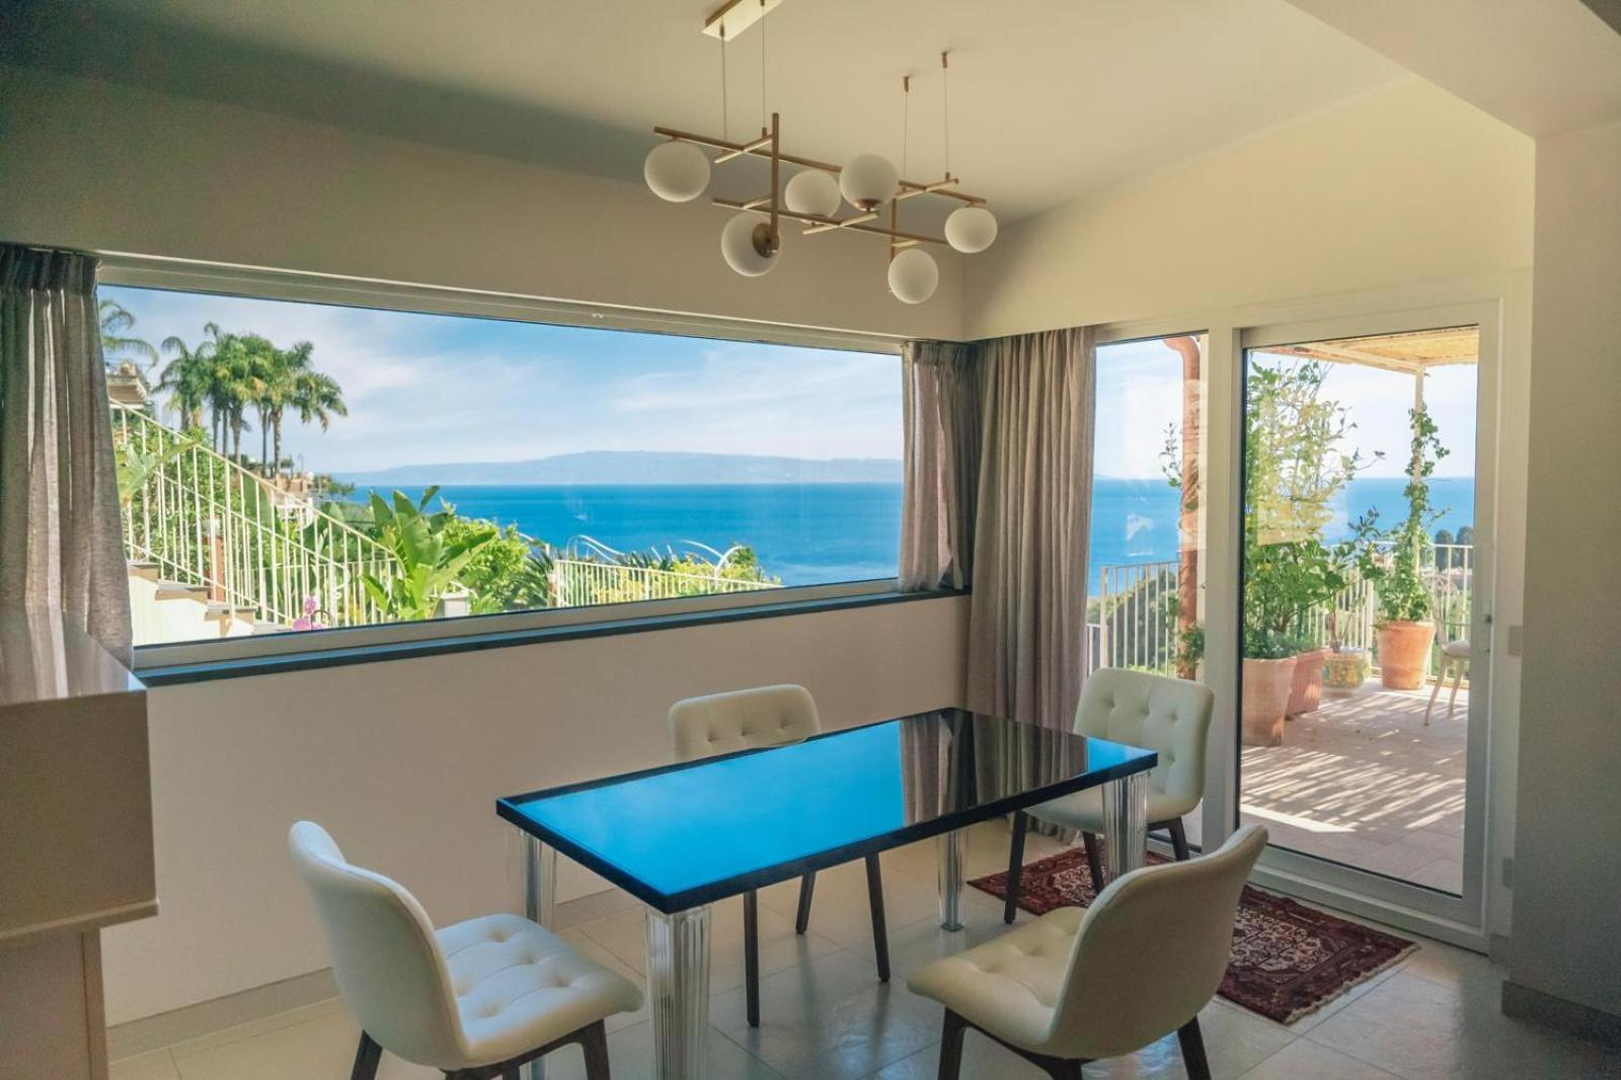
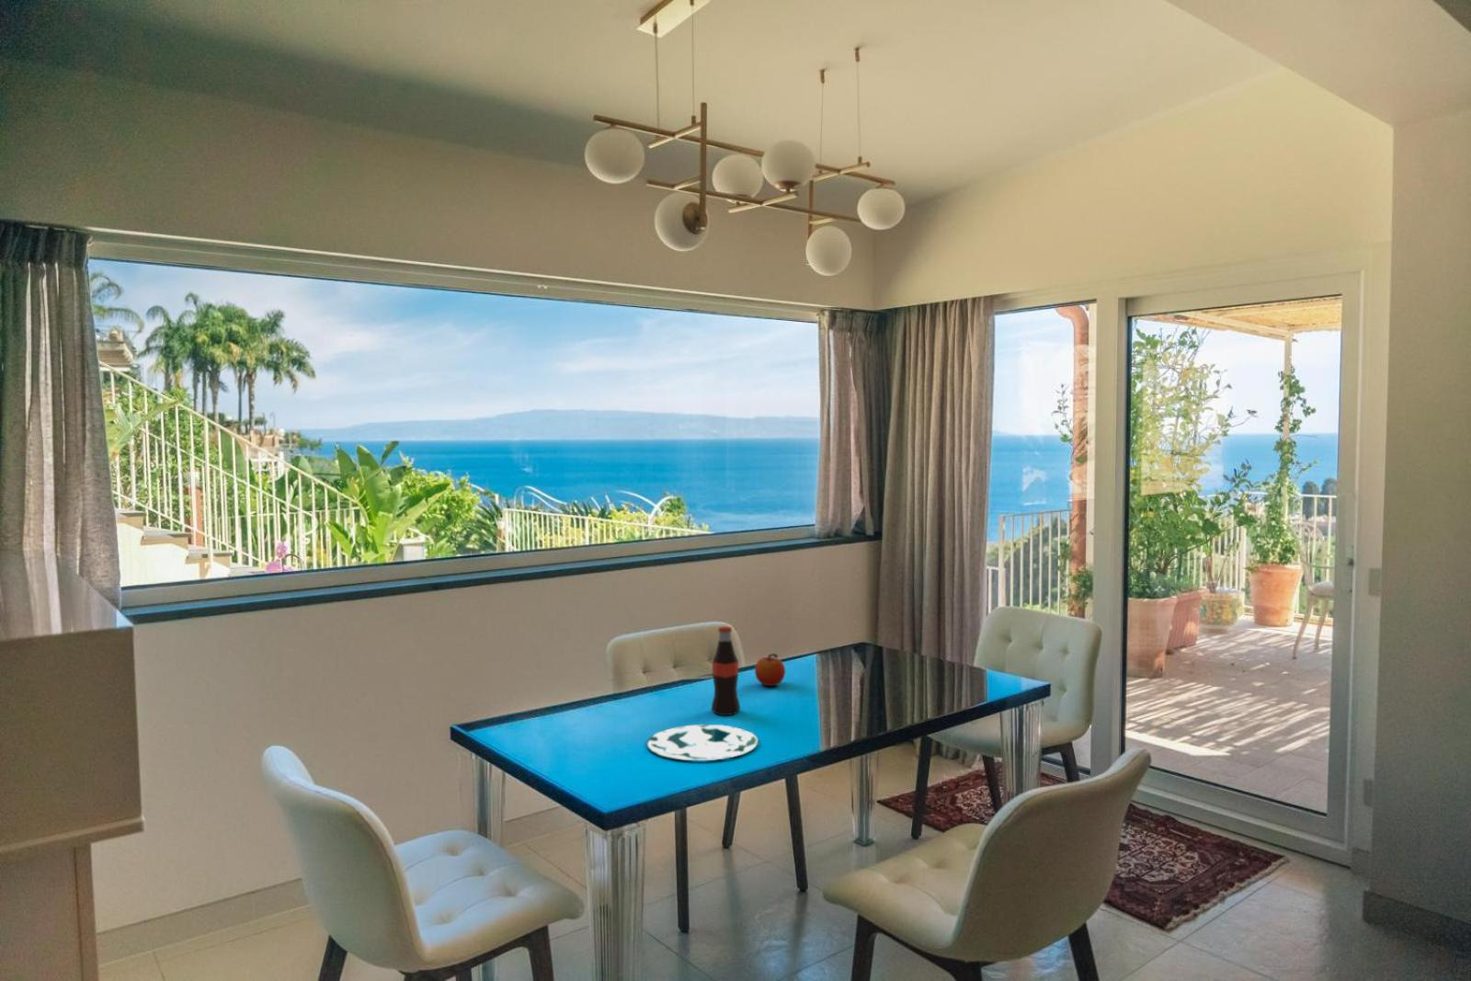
+ bottle [710,625,741,716]
+ plate [646,724,760,761]
+ fruit [754,653,786,686]
